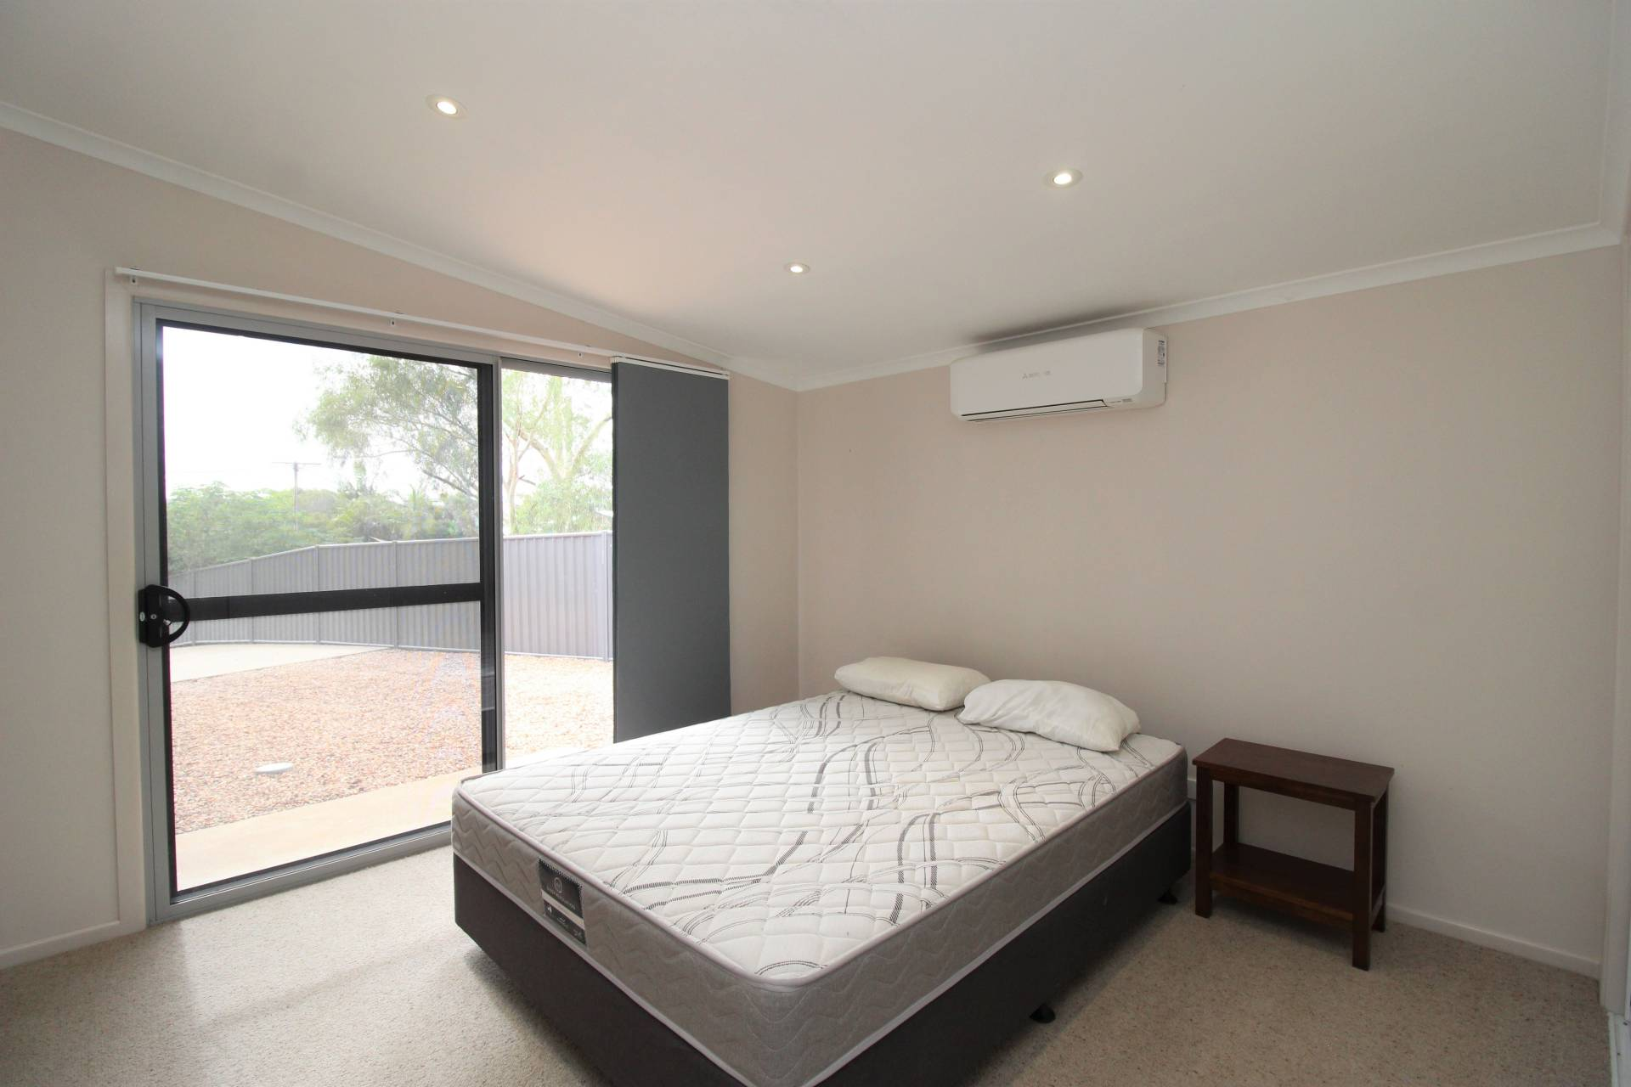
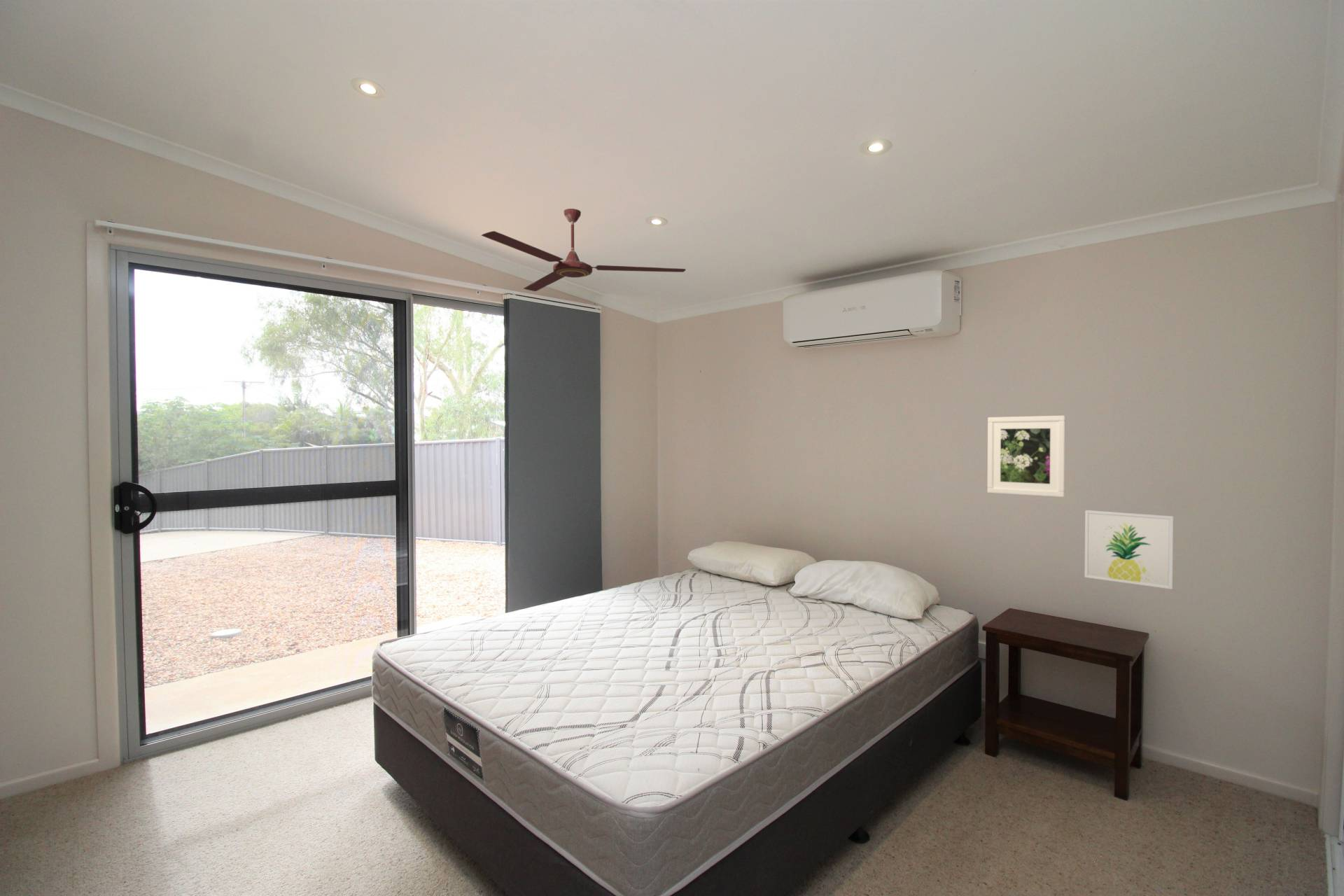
+ ceiling fan [481,208,686,292]
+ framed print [986,415,1067,498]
+ wall art [1084,510,1175,590]
